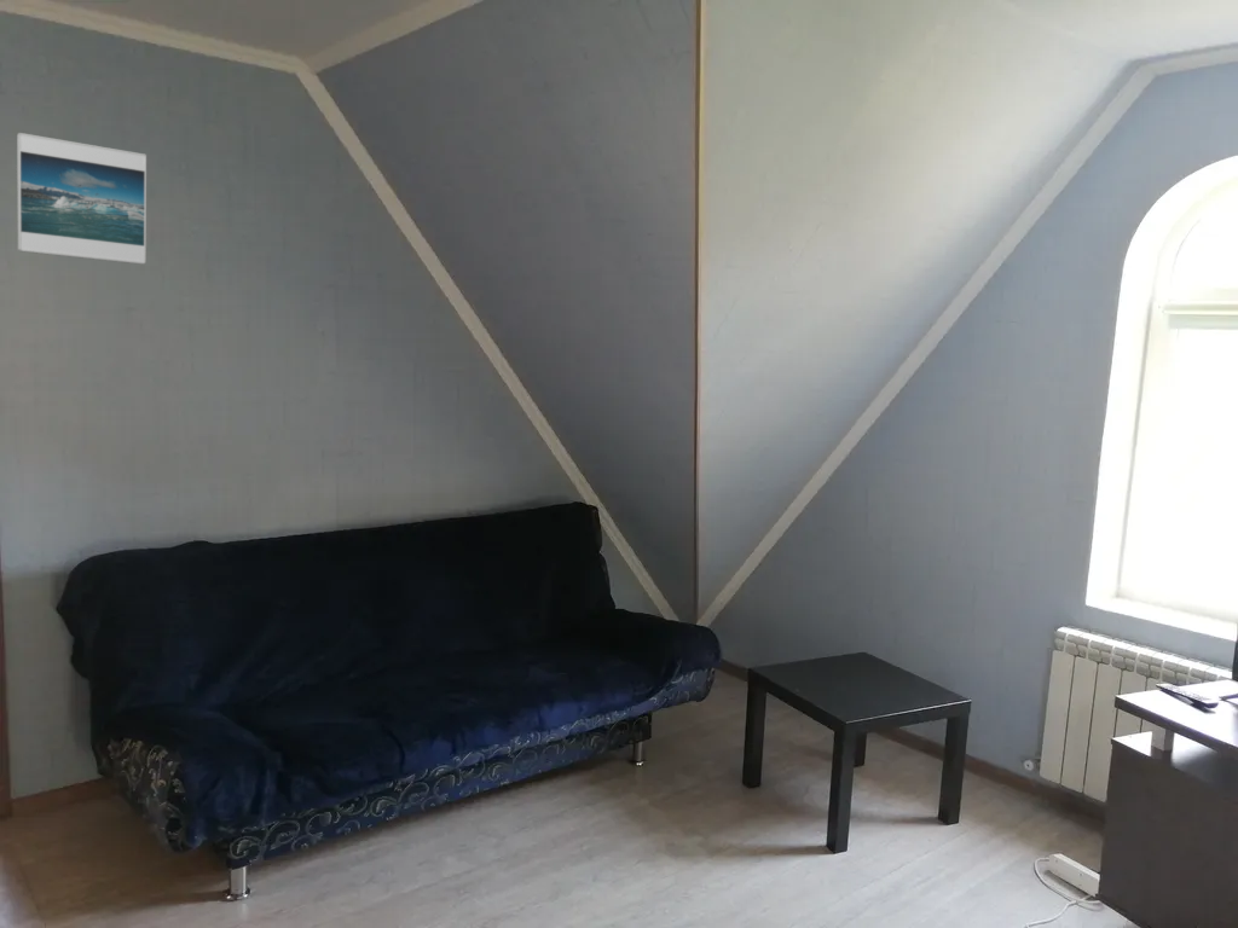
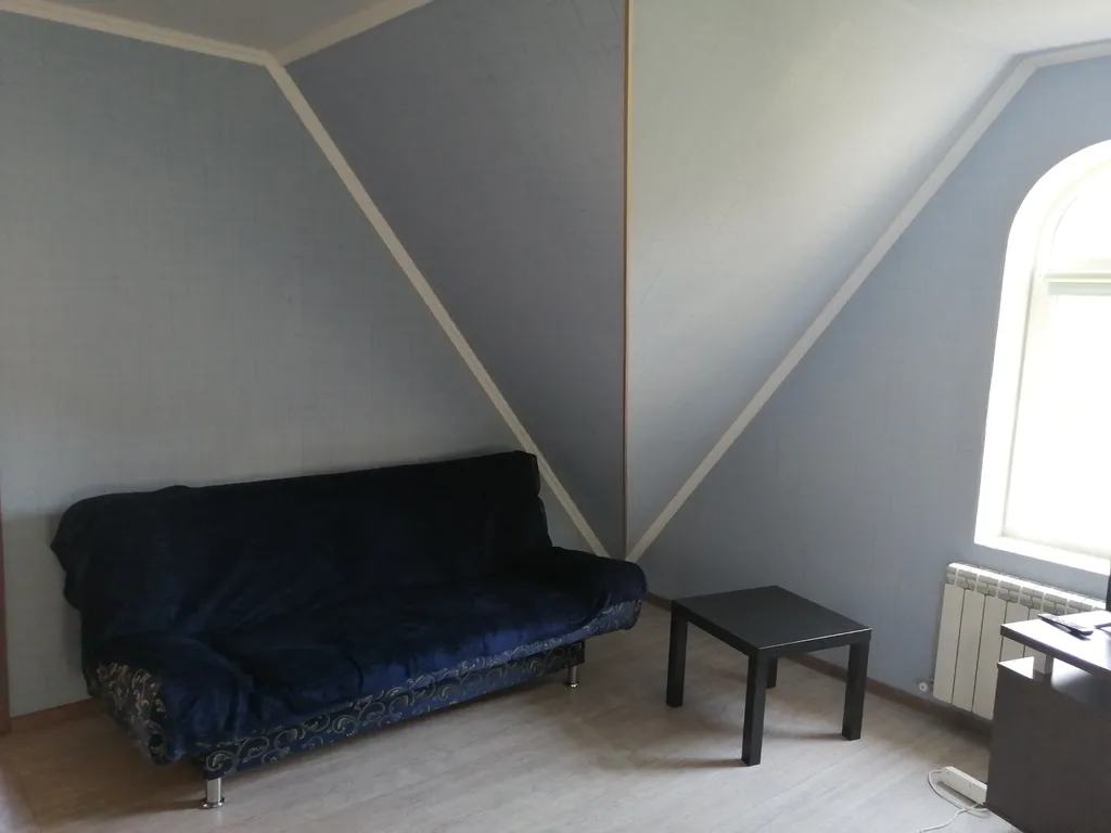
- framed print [16,132,147,266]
